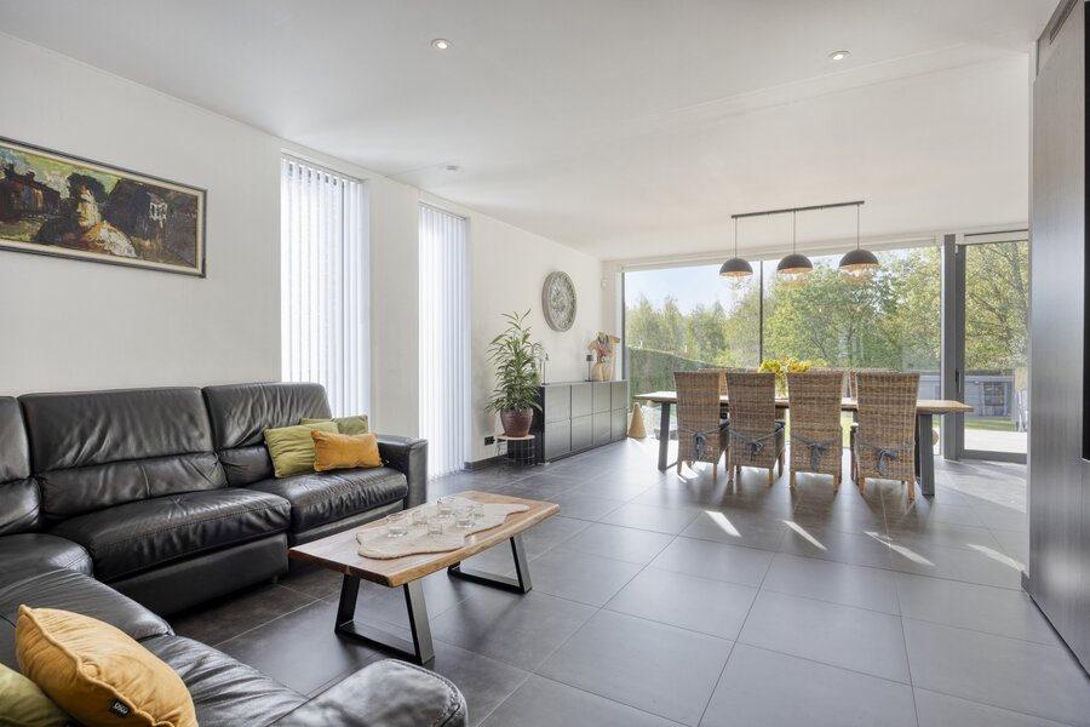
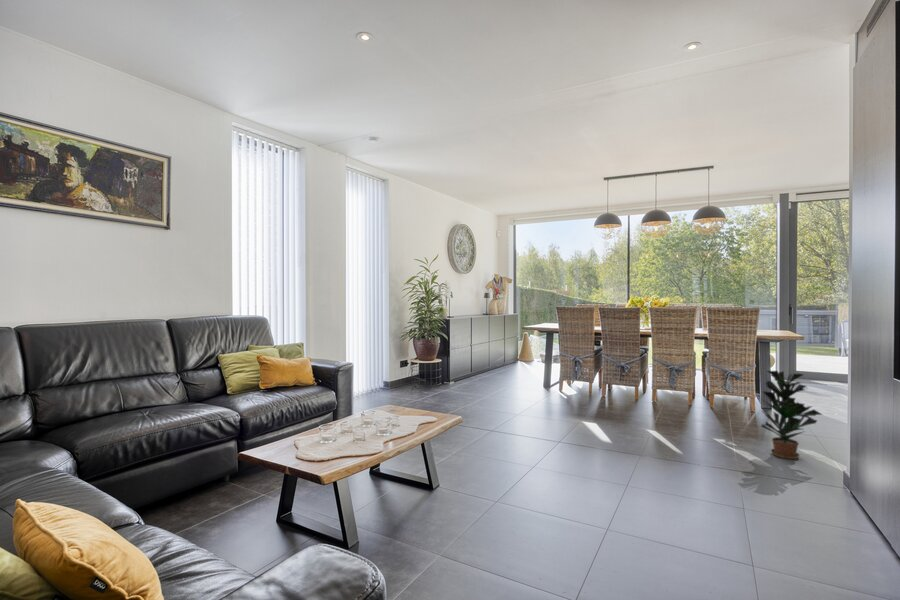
+ potted plant [760,370,824,460]
